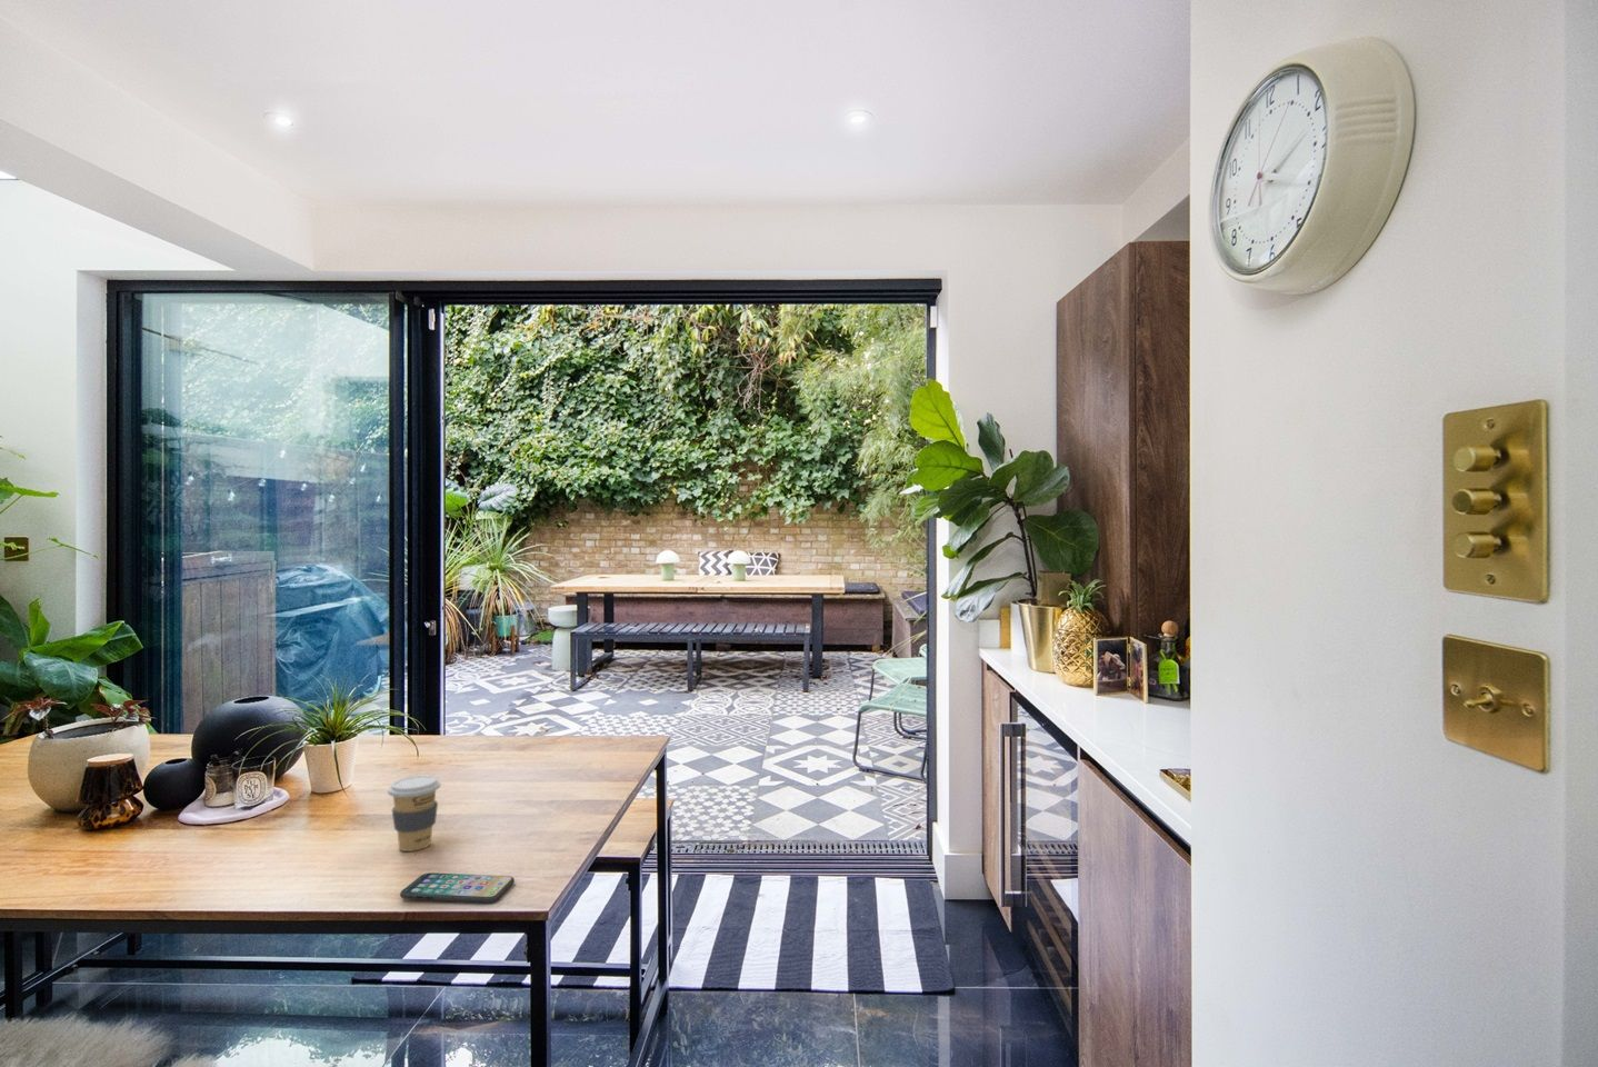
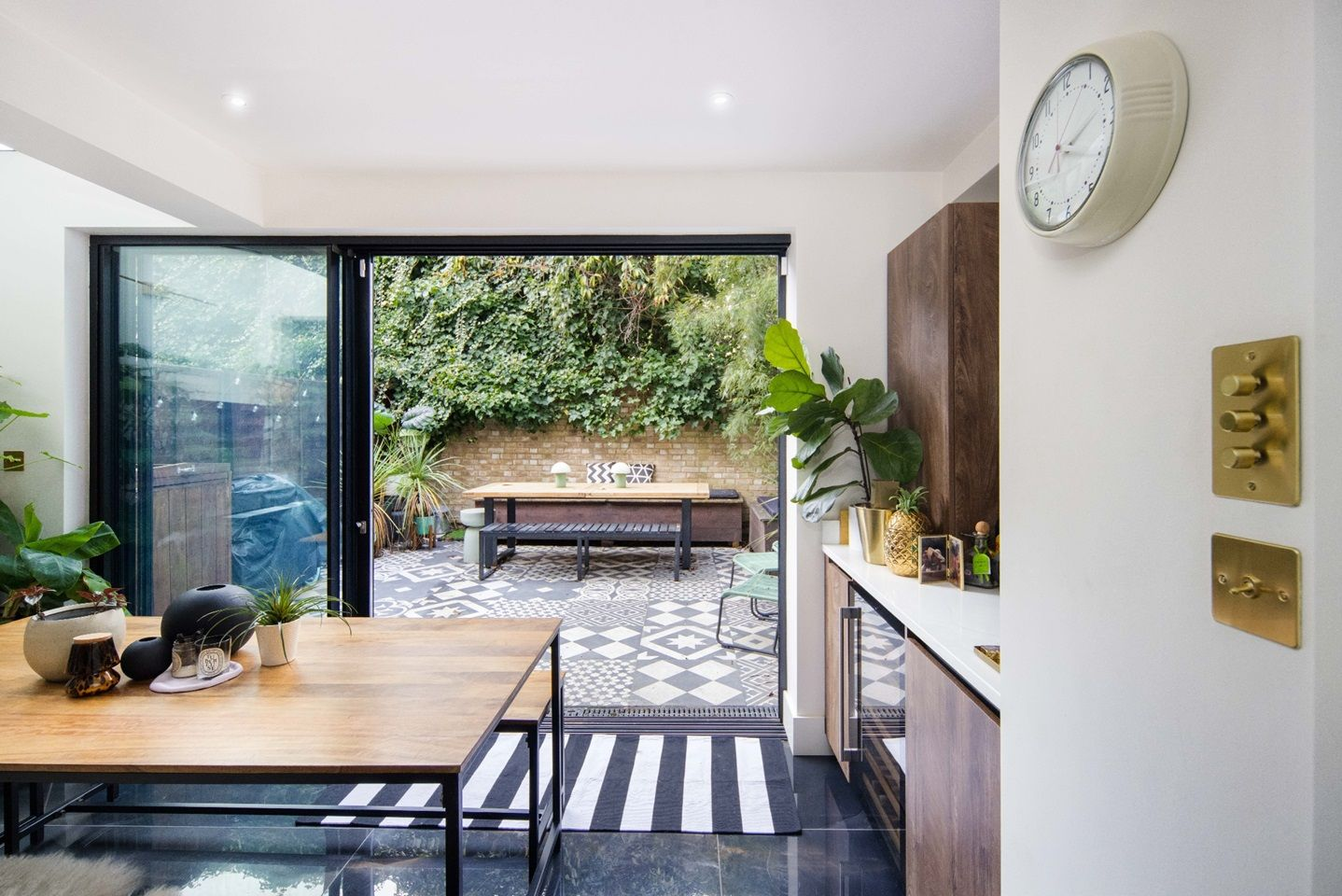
- coffee cup [387,775,442,853]
- smartphone [399,872,516,904]
